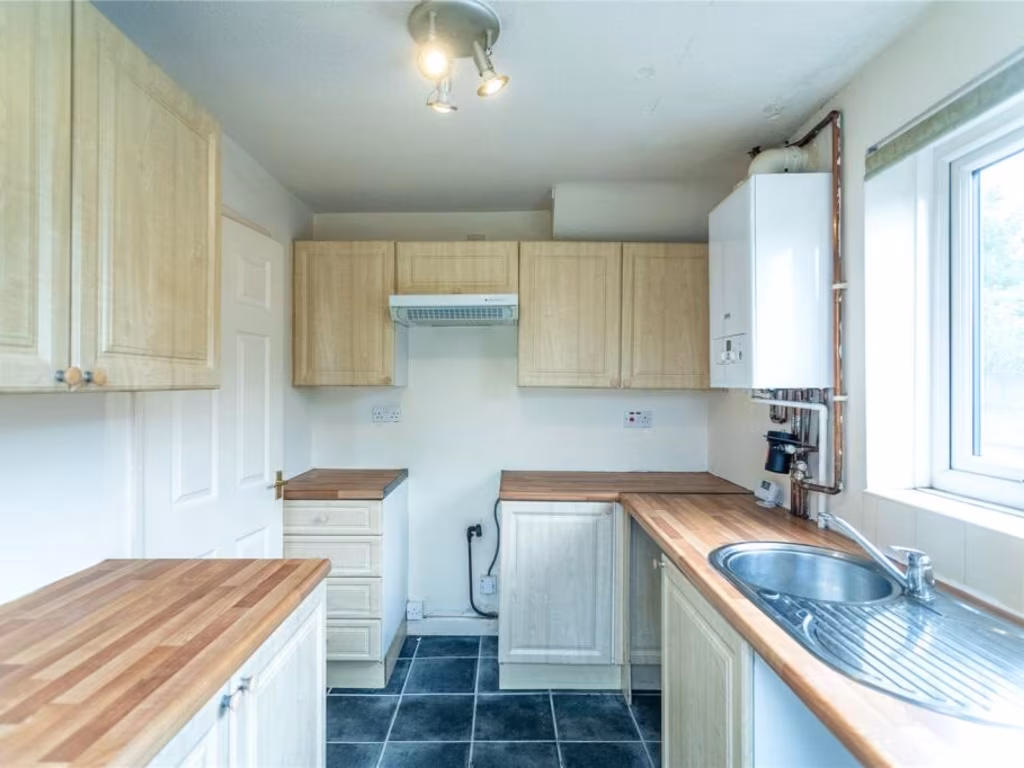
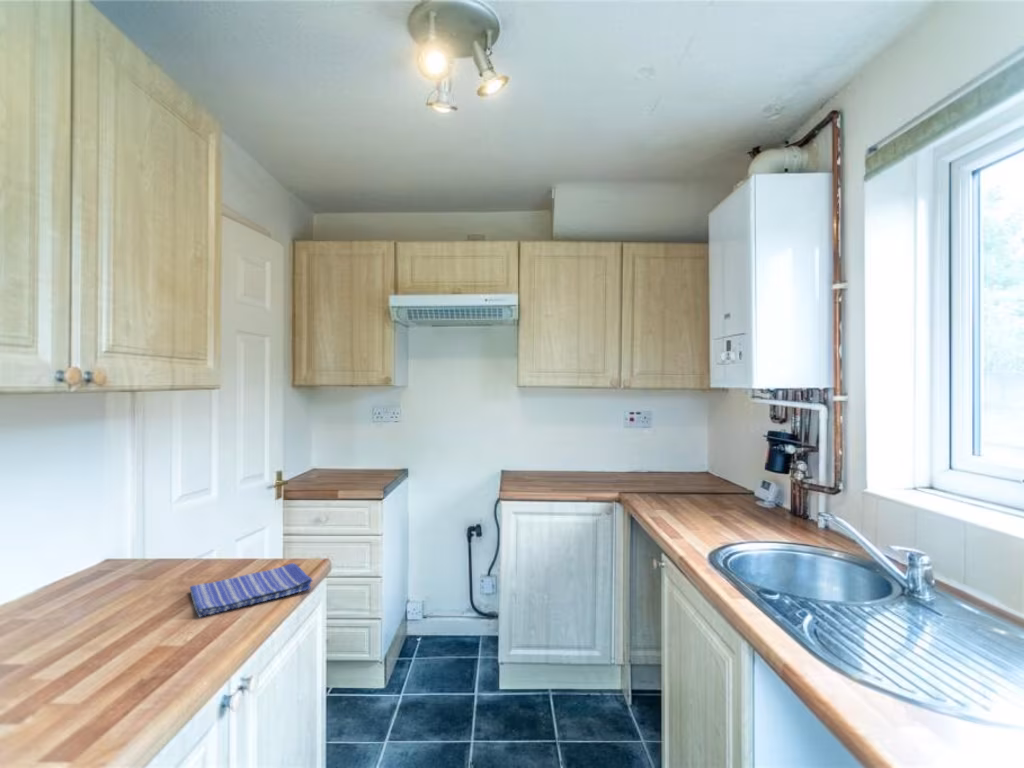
+ dish towel [189,562,314,618]
